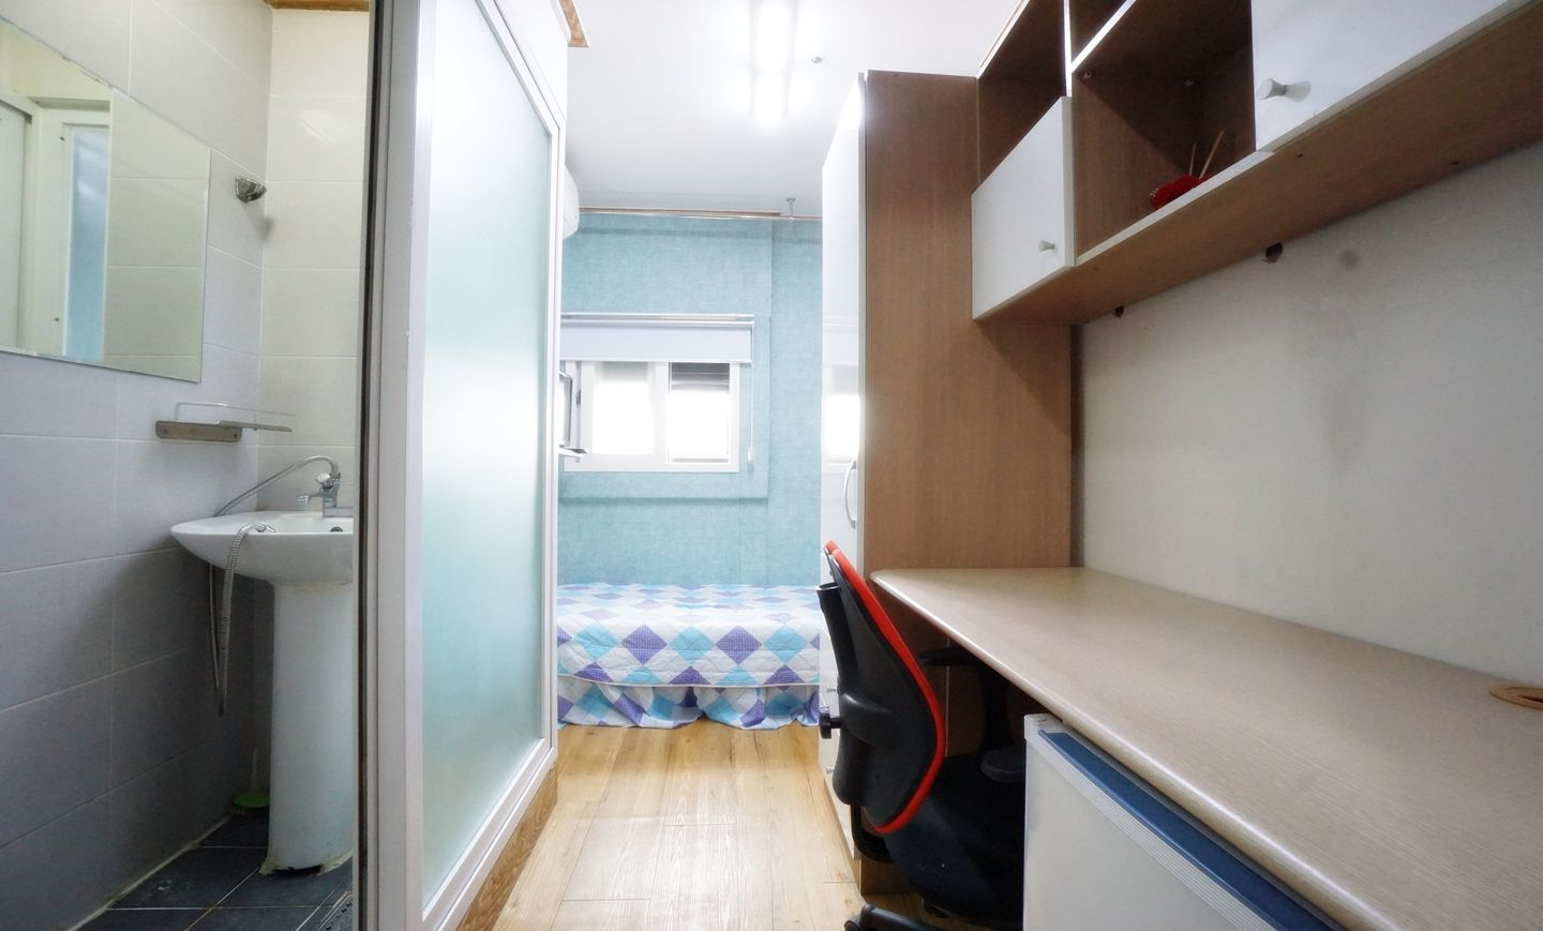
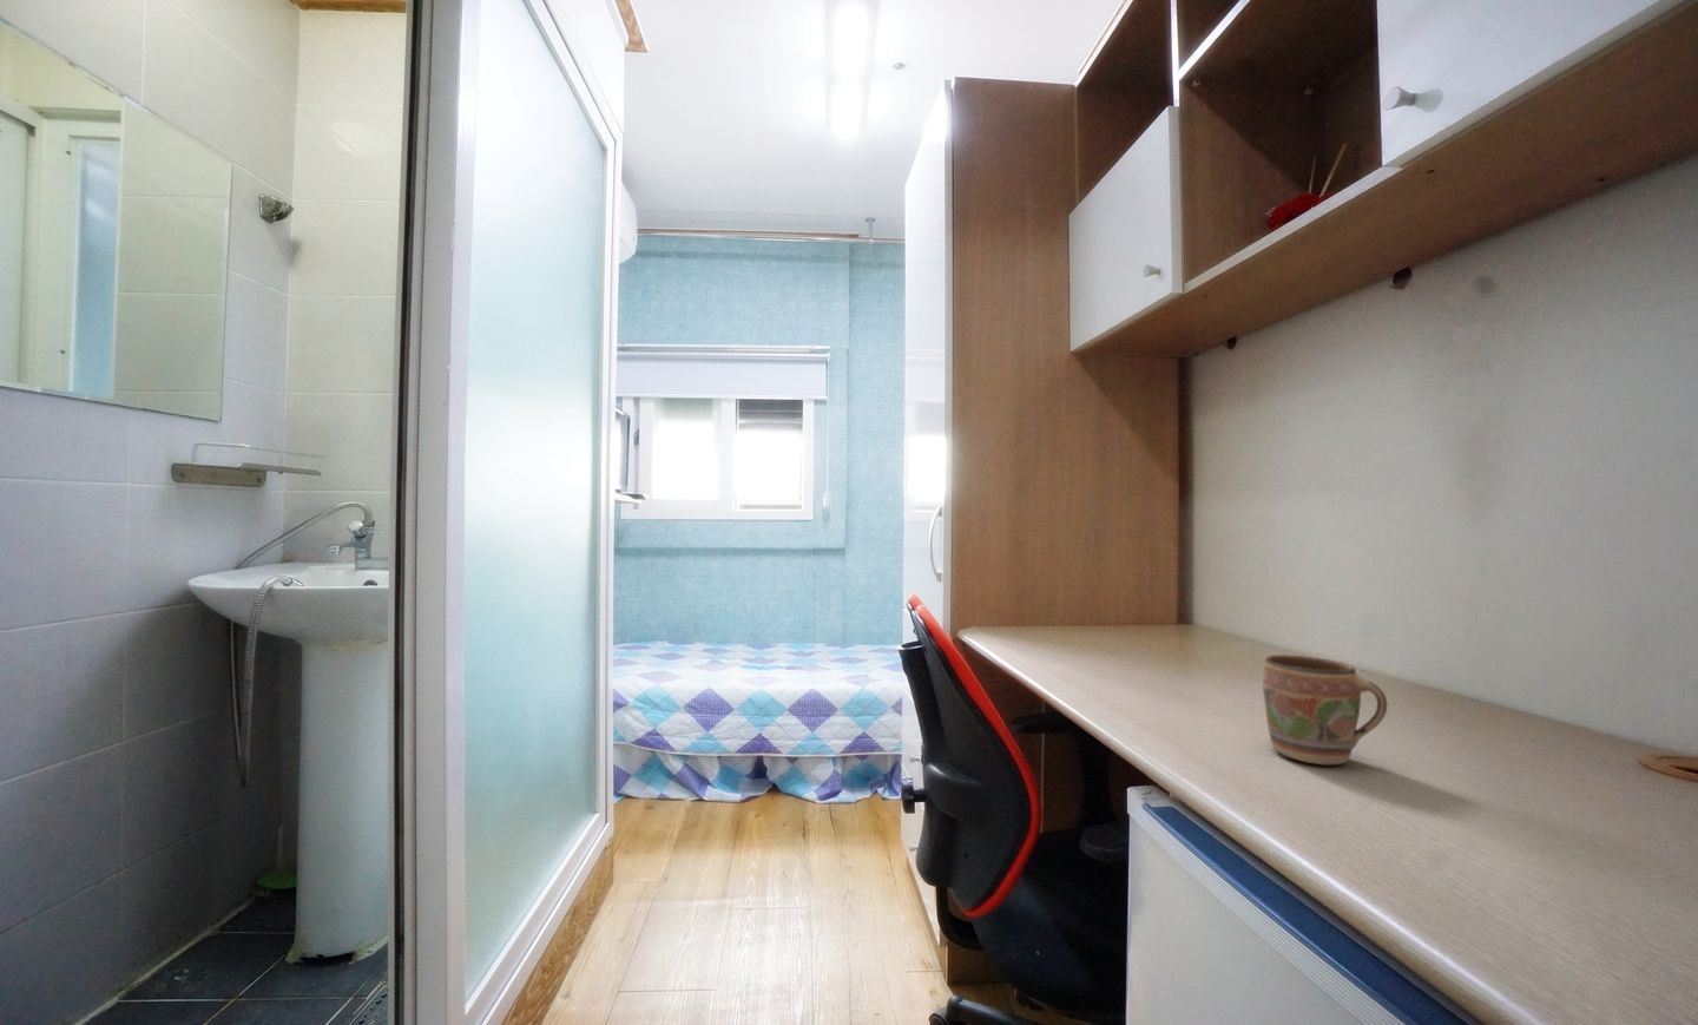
+ mug [1261,654,1388,765]
